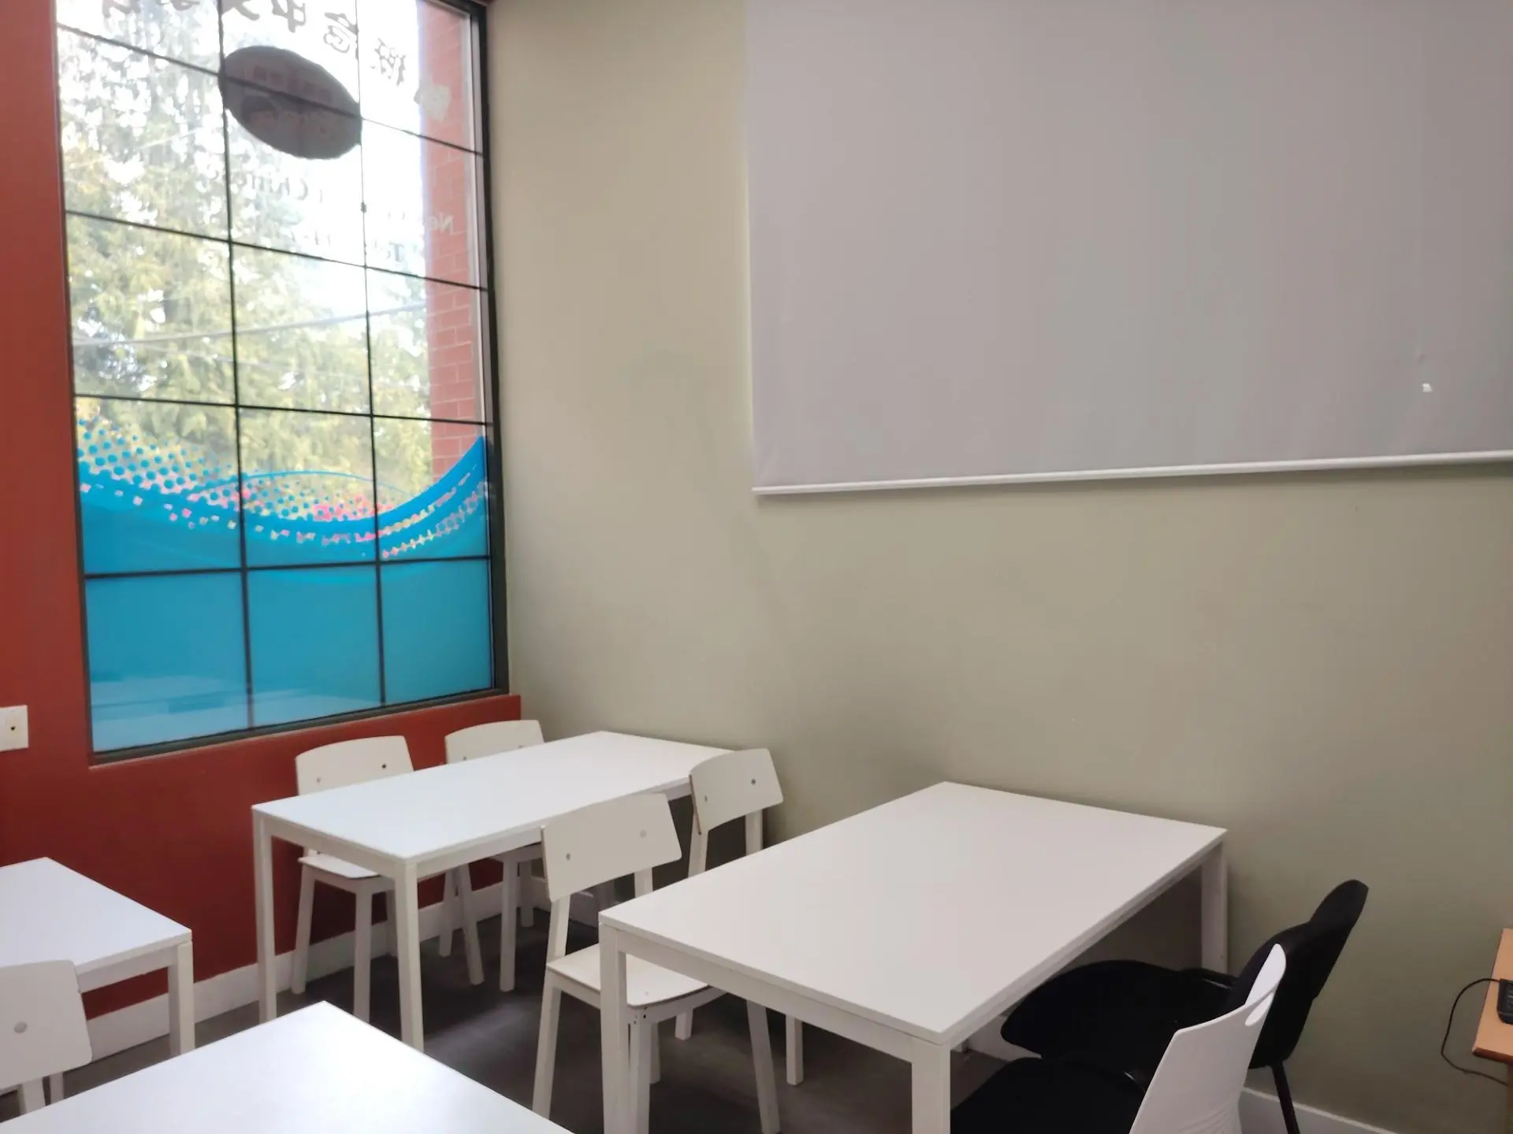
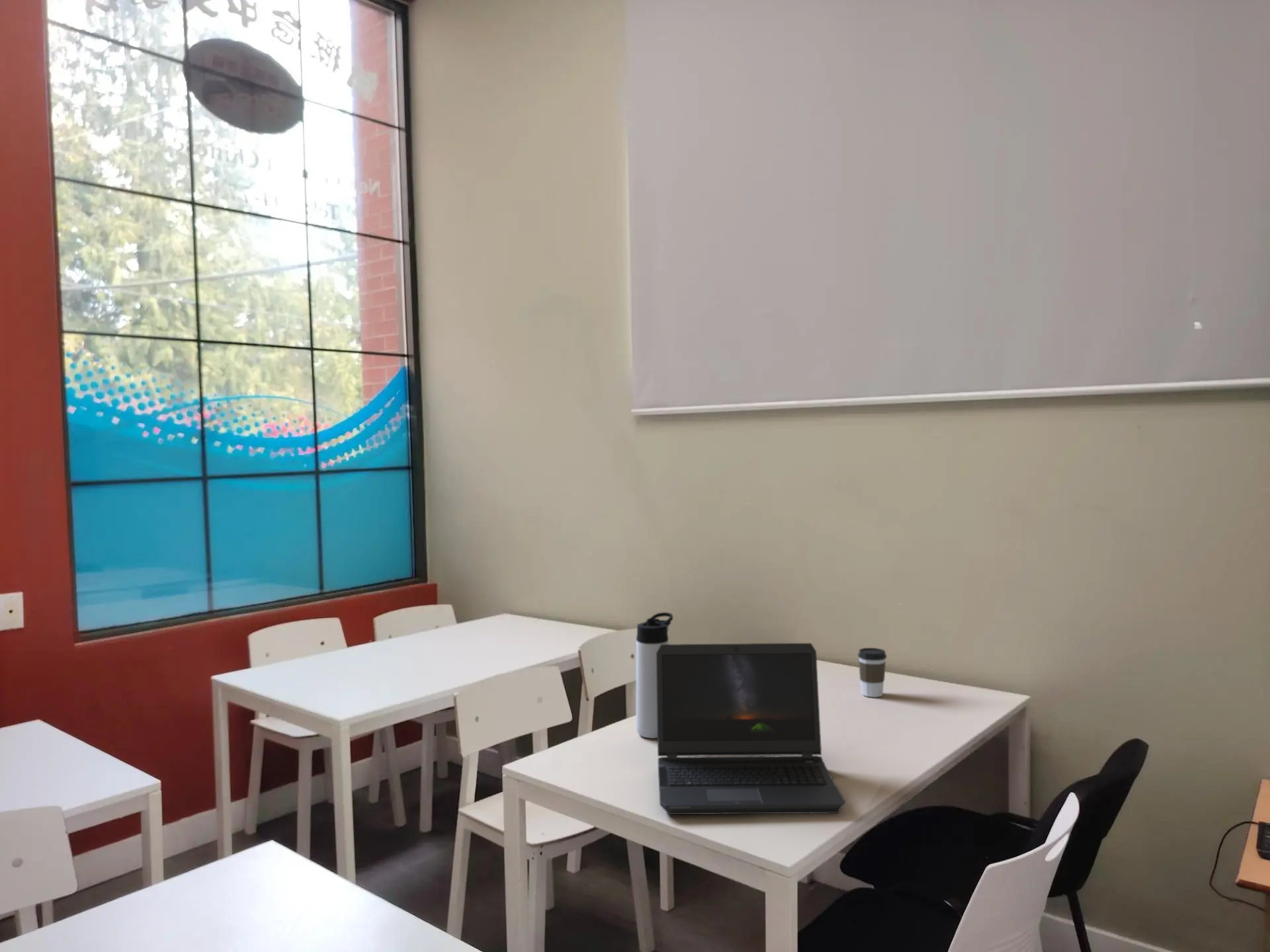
+ laptop computer [656,643,845,815]
+ thermos bottle [635,612,674,739]
+ coffee cup [857,647,887,698]
